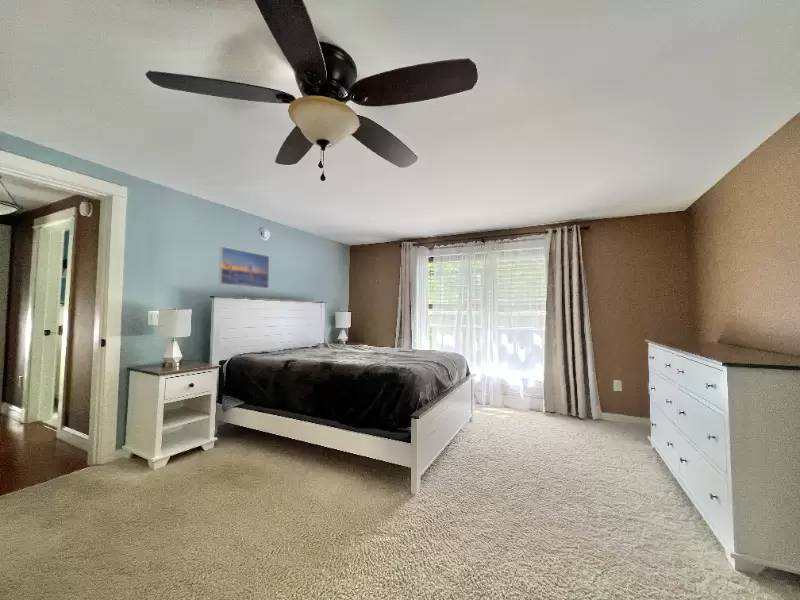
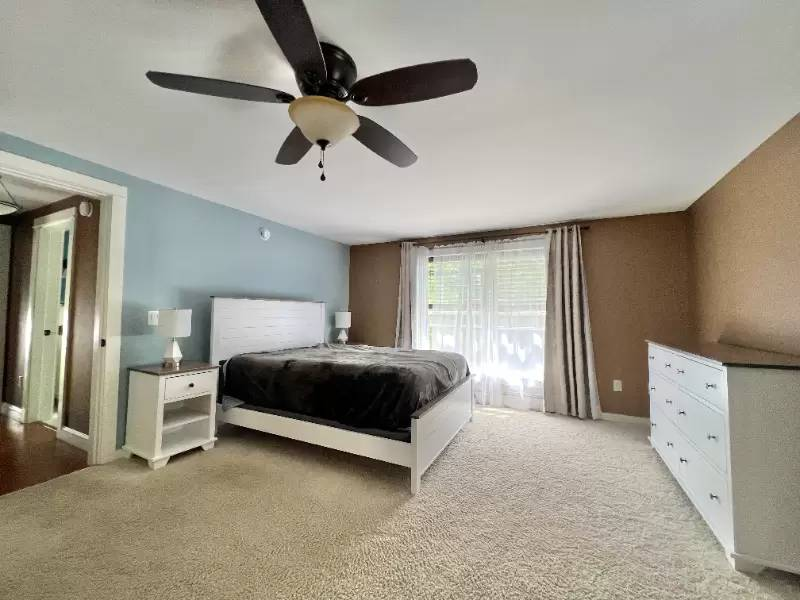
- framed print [218,246,270,289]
